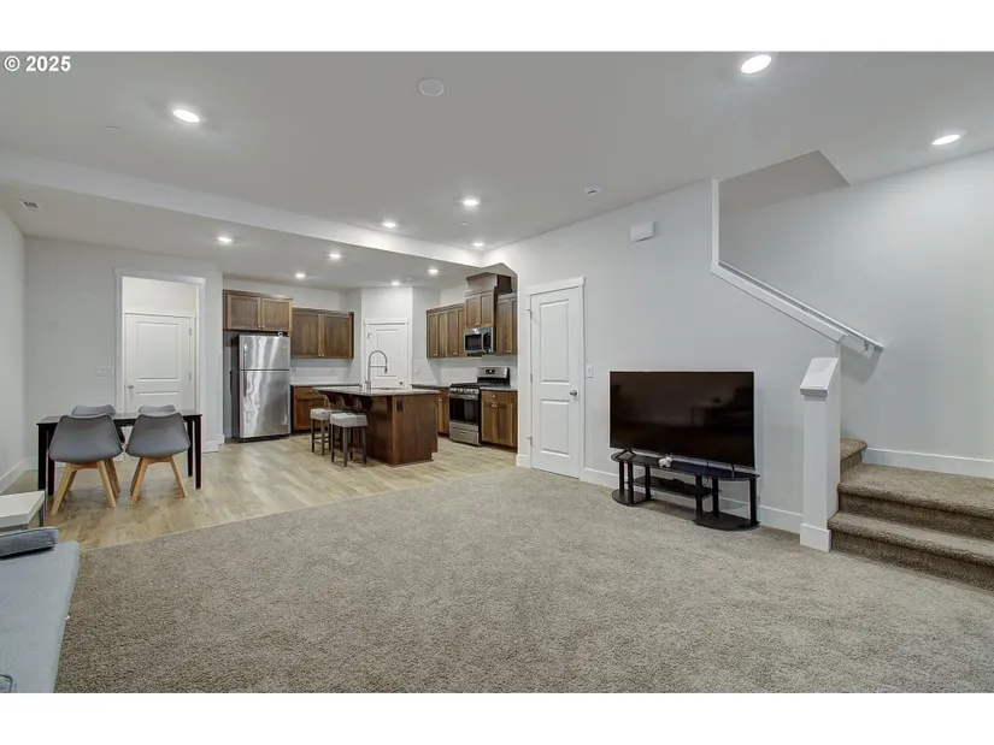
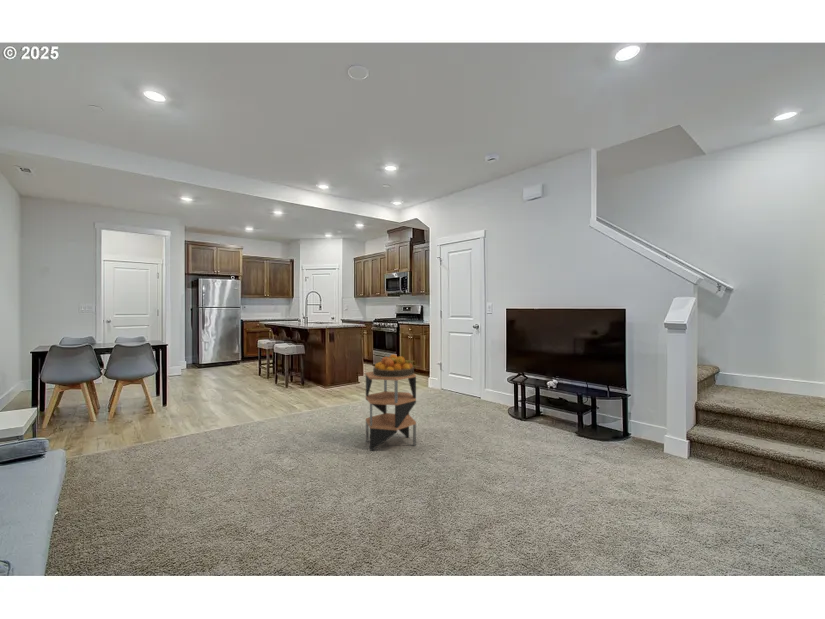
+ fruit bowl [372,353,415,377]
+ side table [365,371,417,452]
